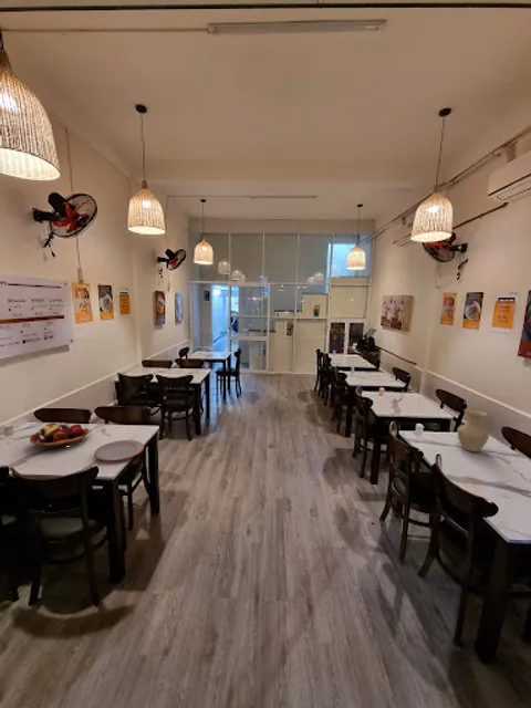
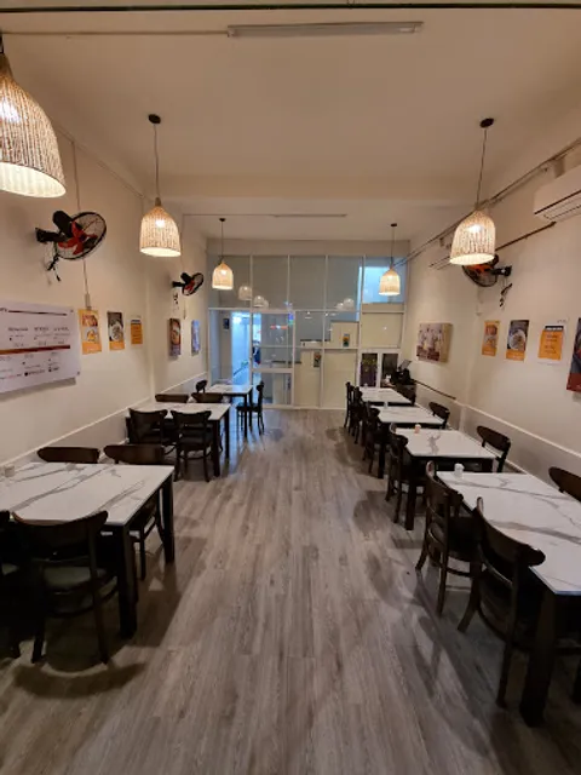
- plate [93,439,145,462]
- vase [456,408,490,452]
- fruit basket [29,421,91,450]
